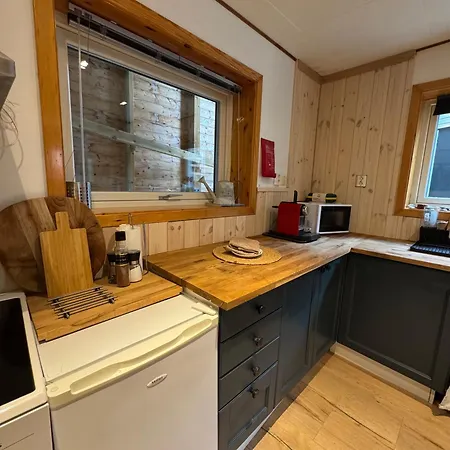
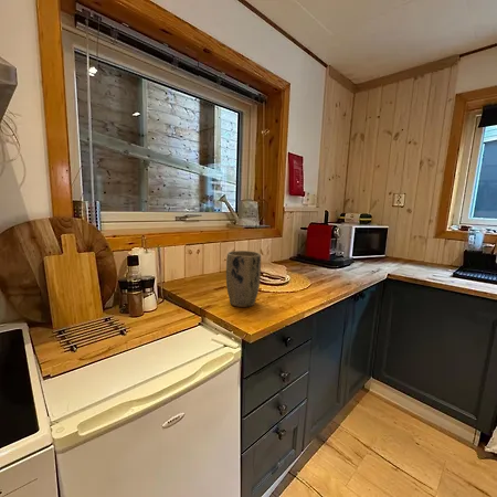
+ plant pot [225,250,262,308]
